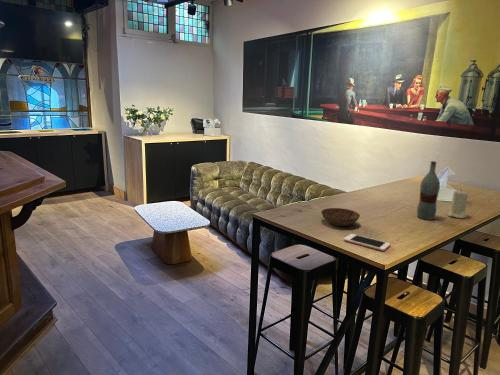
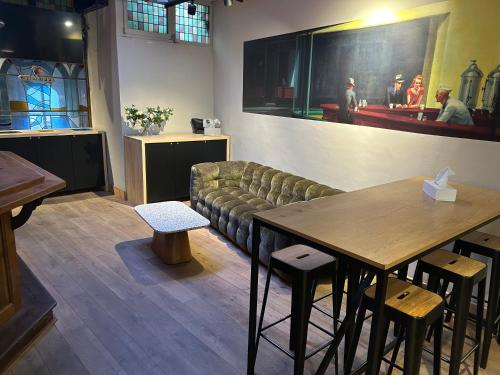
- bottle [416,160,441,221]
- candle [447,188,469,219]
- cell phone [342,233,391,252]
- bowl [320,207,361,227]
